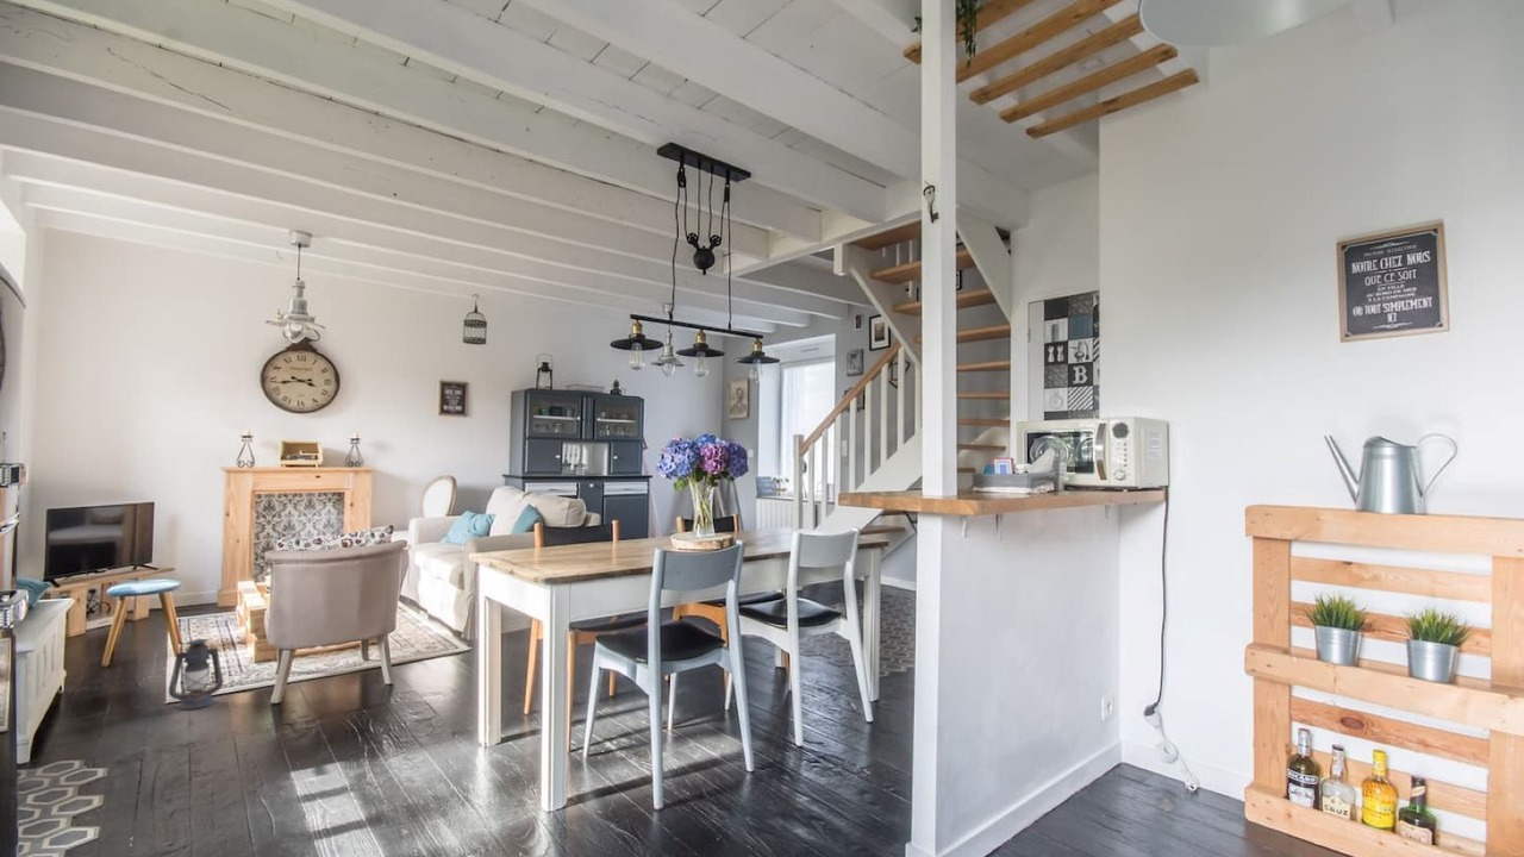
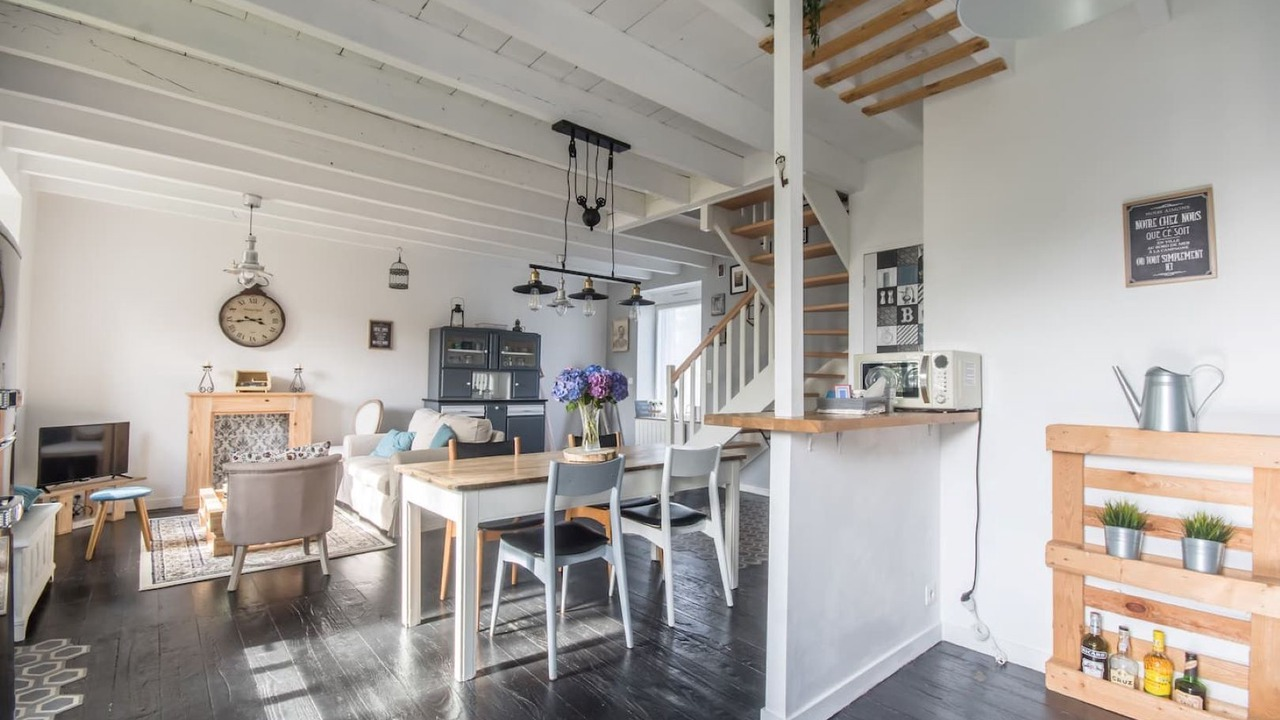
- lantern [168,637,224,712]
